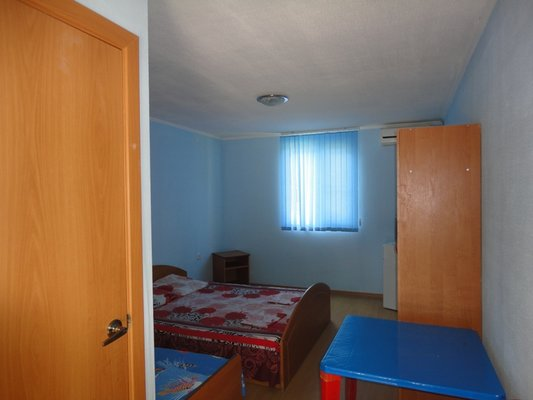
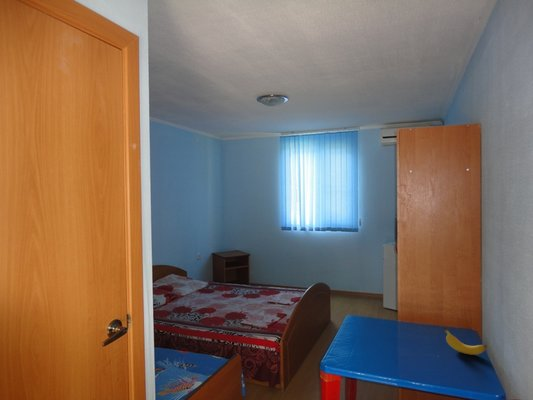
+ banana [441,326,488,356]
